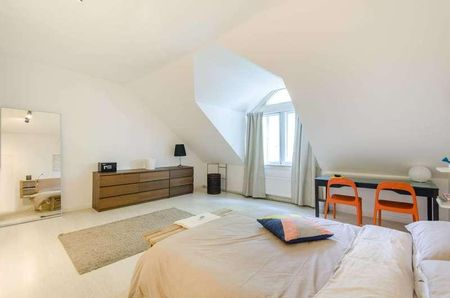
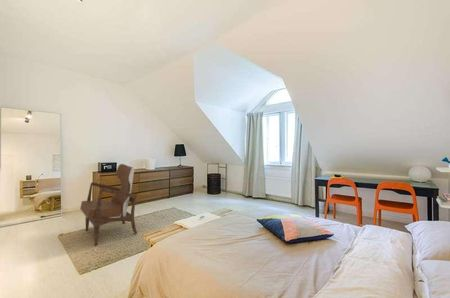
+ armchair [79,163,138,247]
